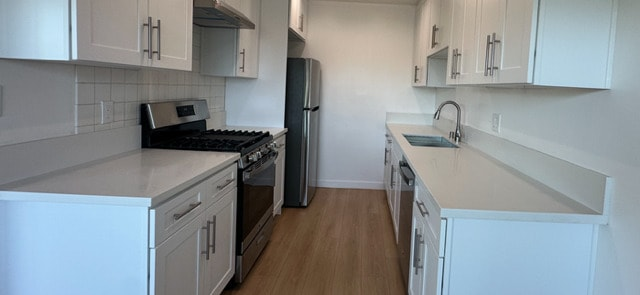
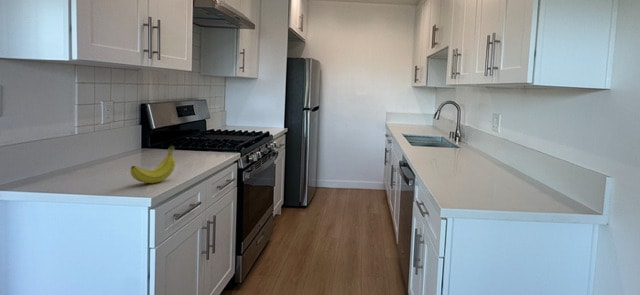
+ fruit [130,145,176,184]
